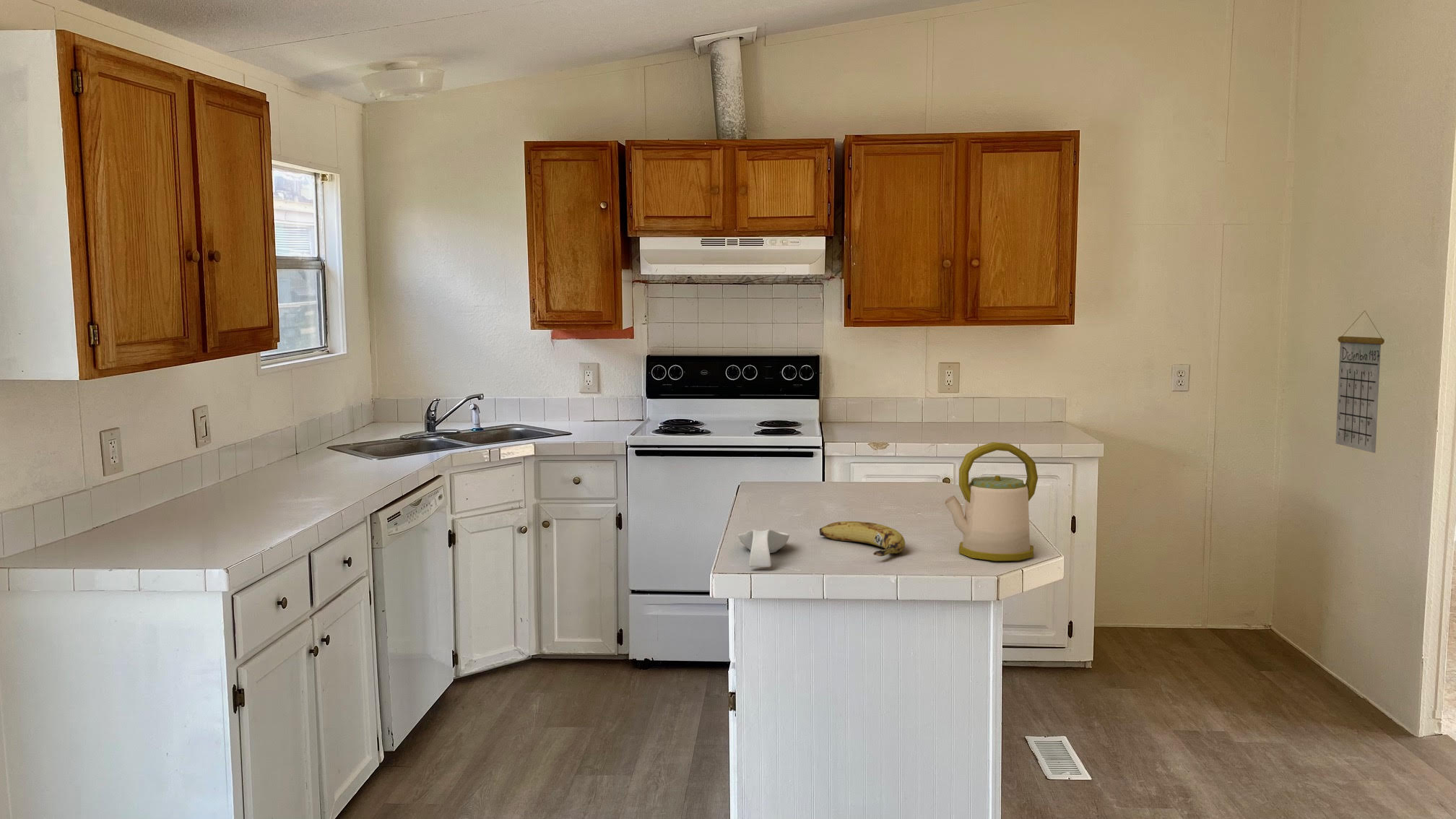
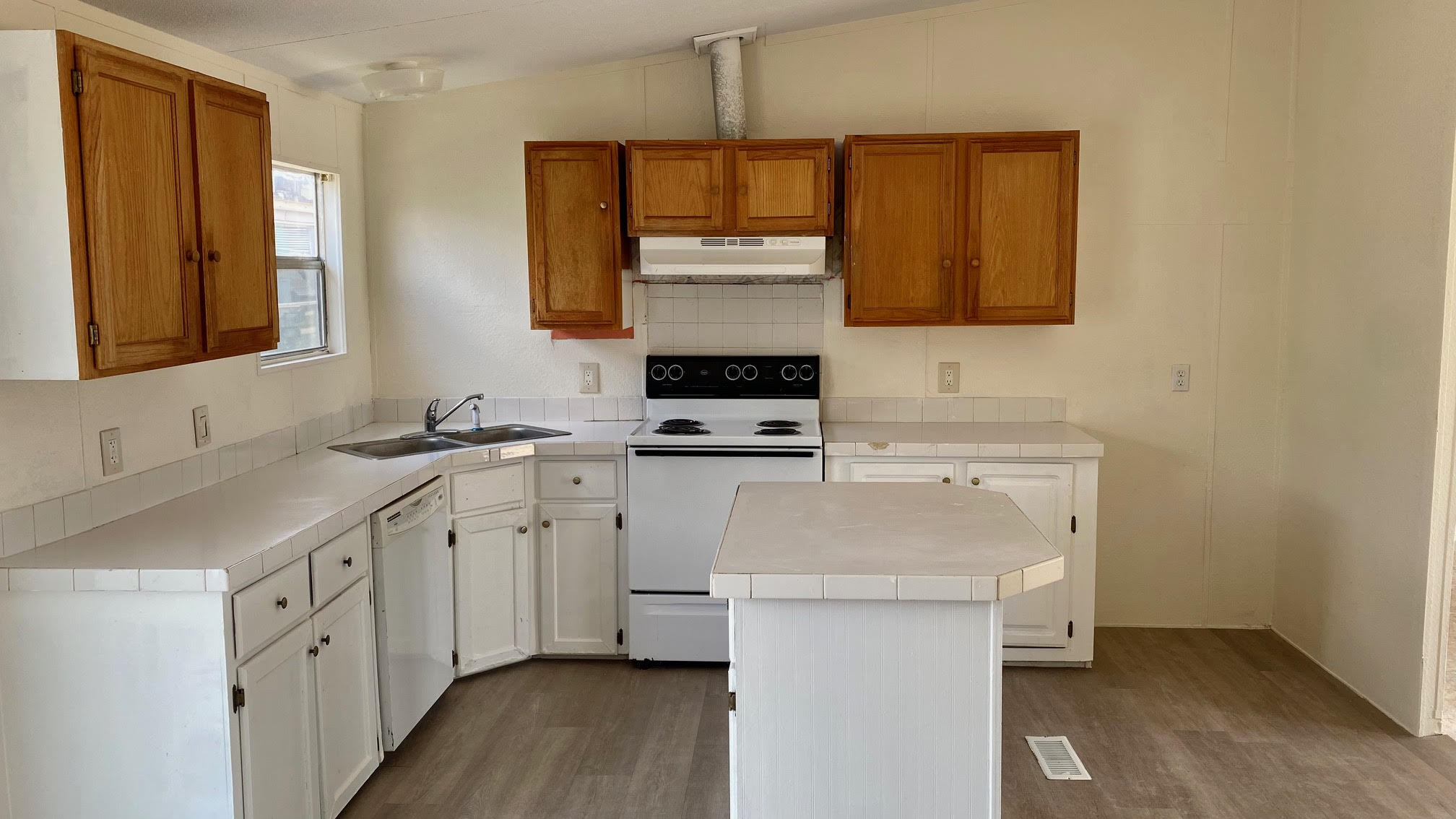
- kettle [944,441,1039,562]
- calendar [1335,310,1385,454]
- fruit [819,521,906,557]
- spoon rest [737,529,790,568]
